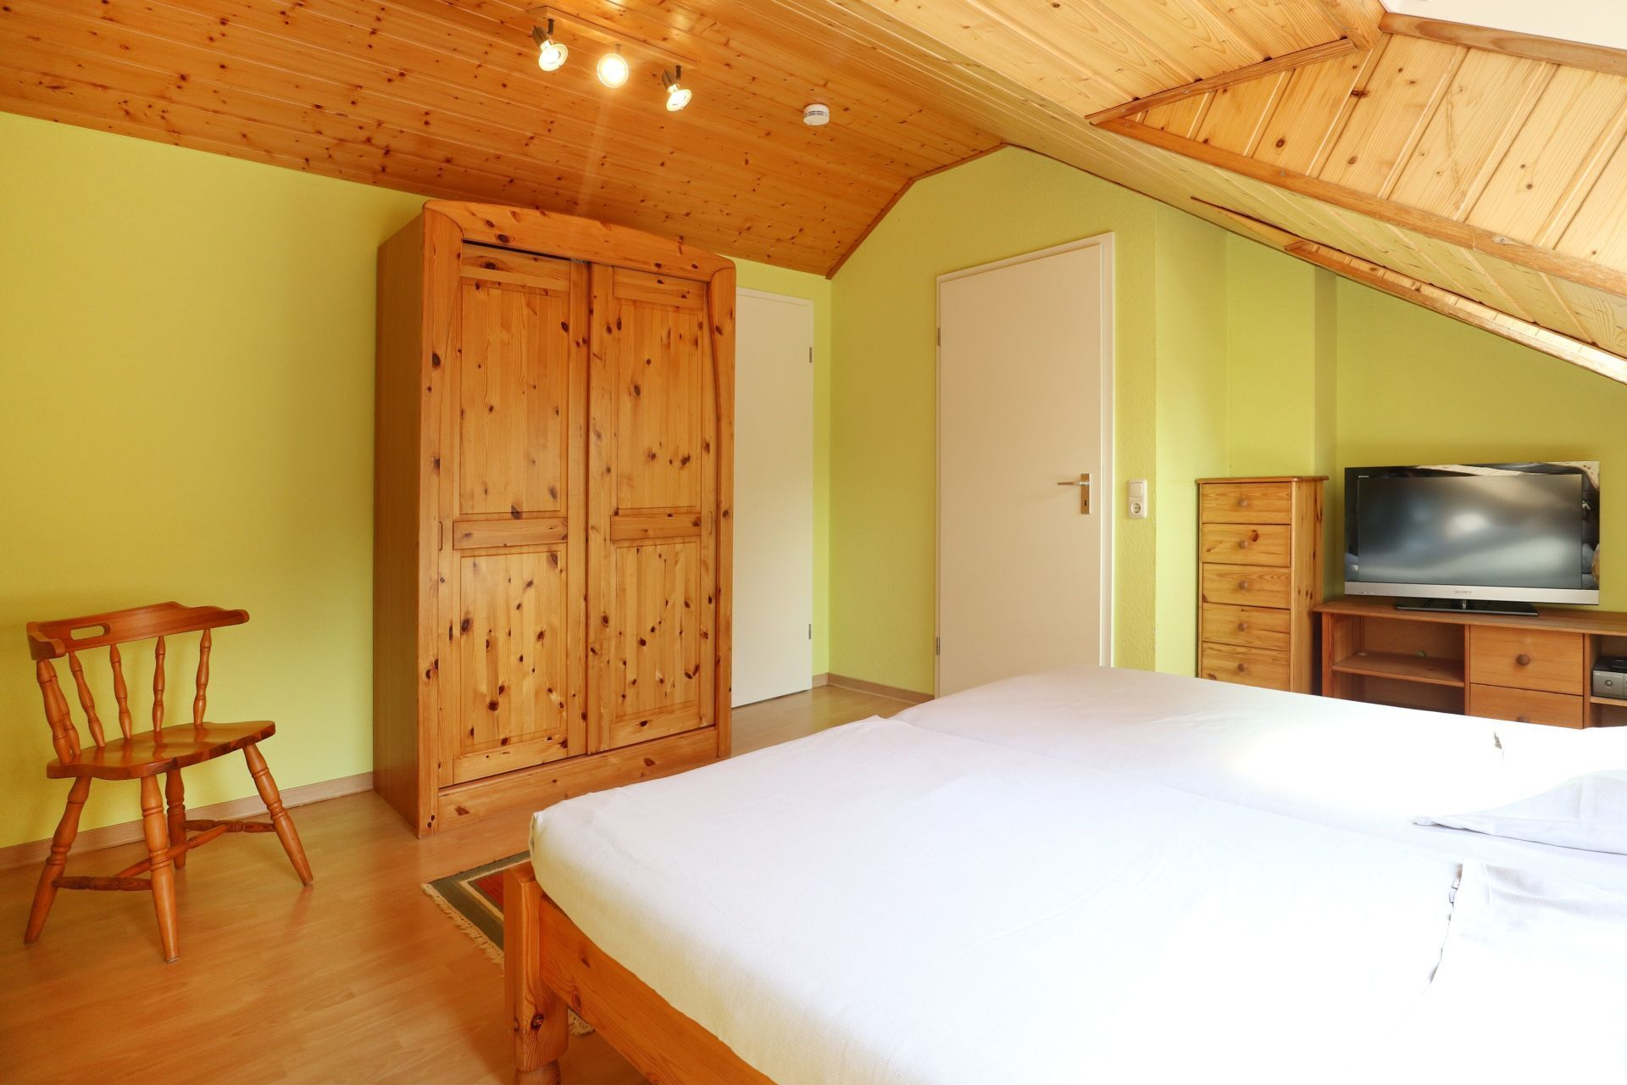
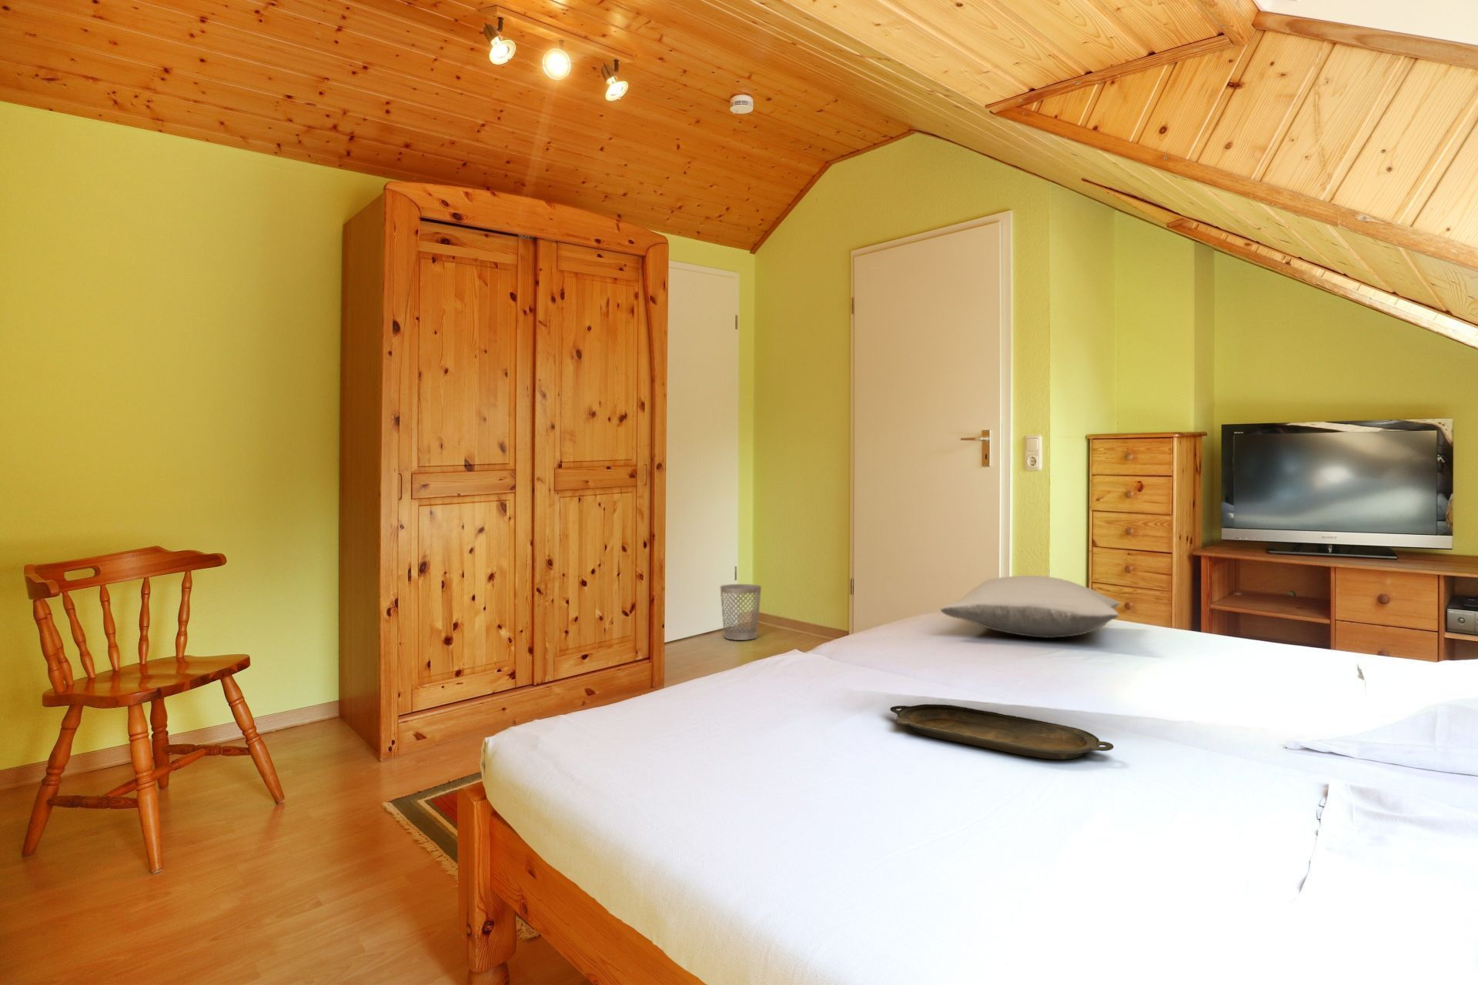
+ serving tray [890,704,1115,761]
+ wastebasket [719,584,762,641]
+ pillow [939,575,1121,639]
